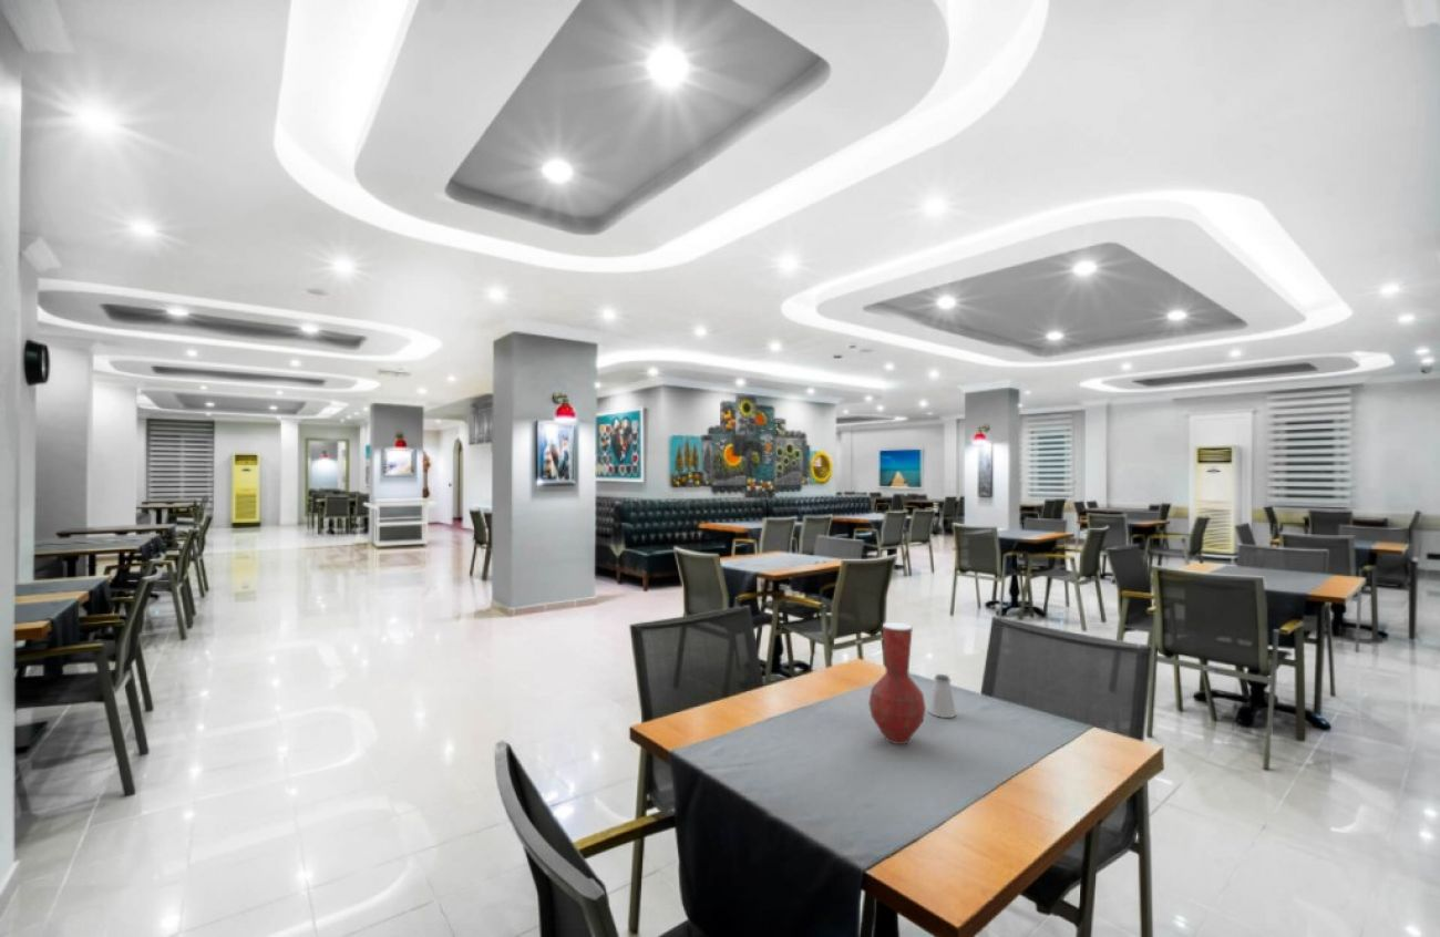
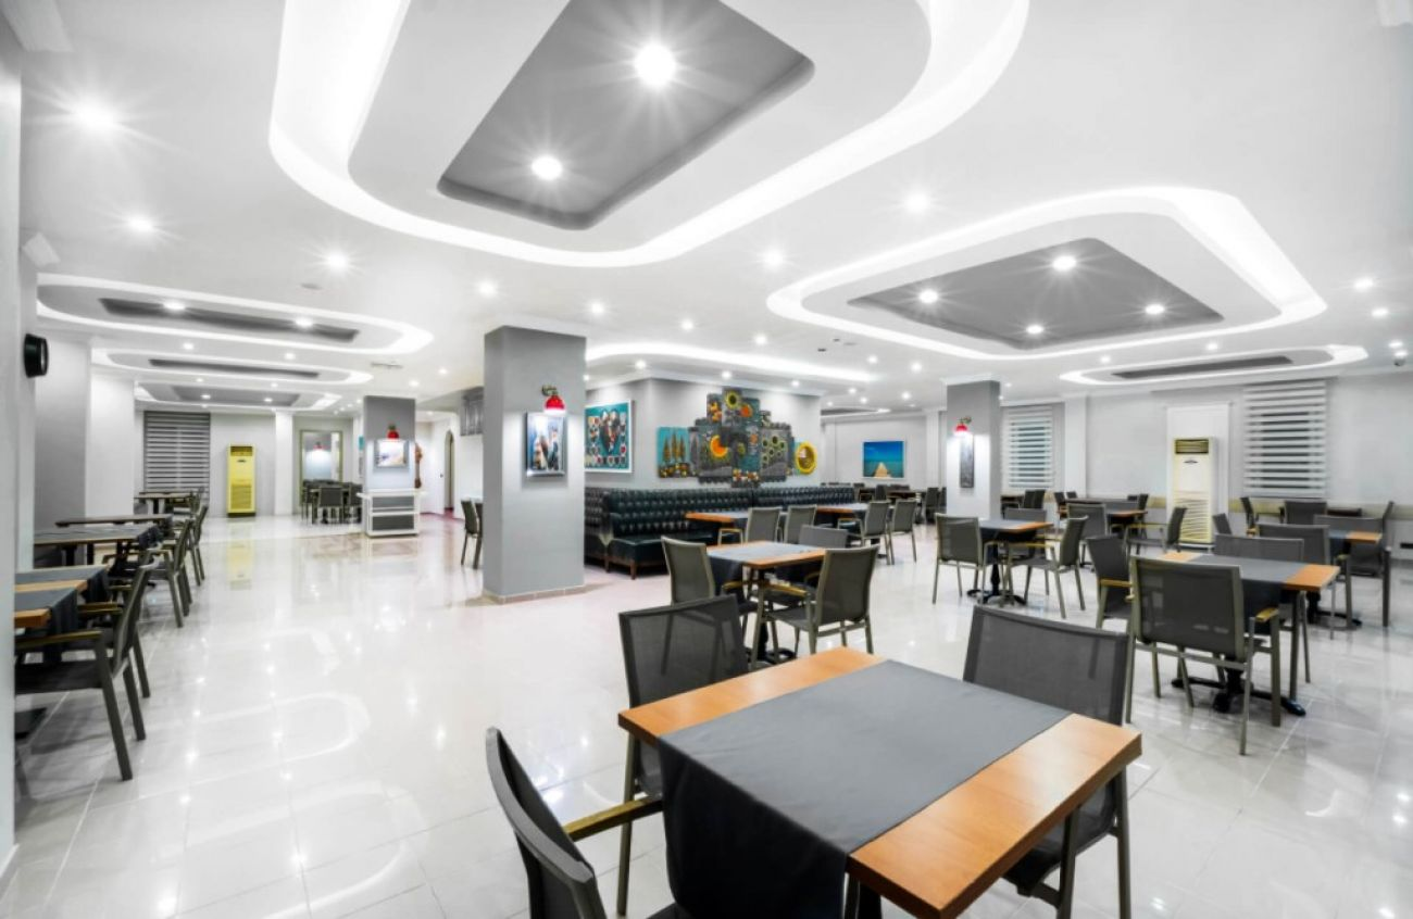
- saltshaker [927,673,957,719]
- vase [867,621,927,745]
